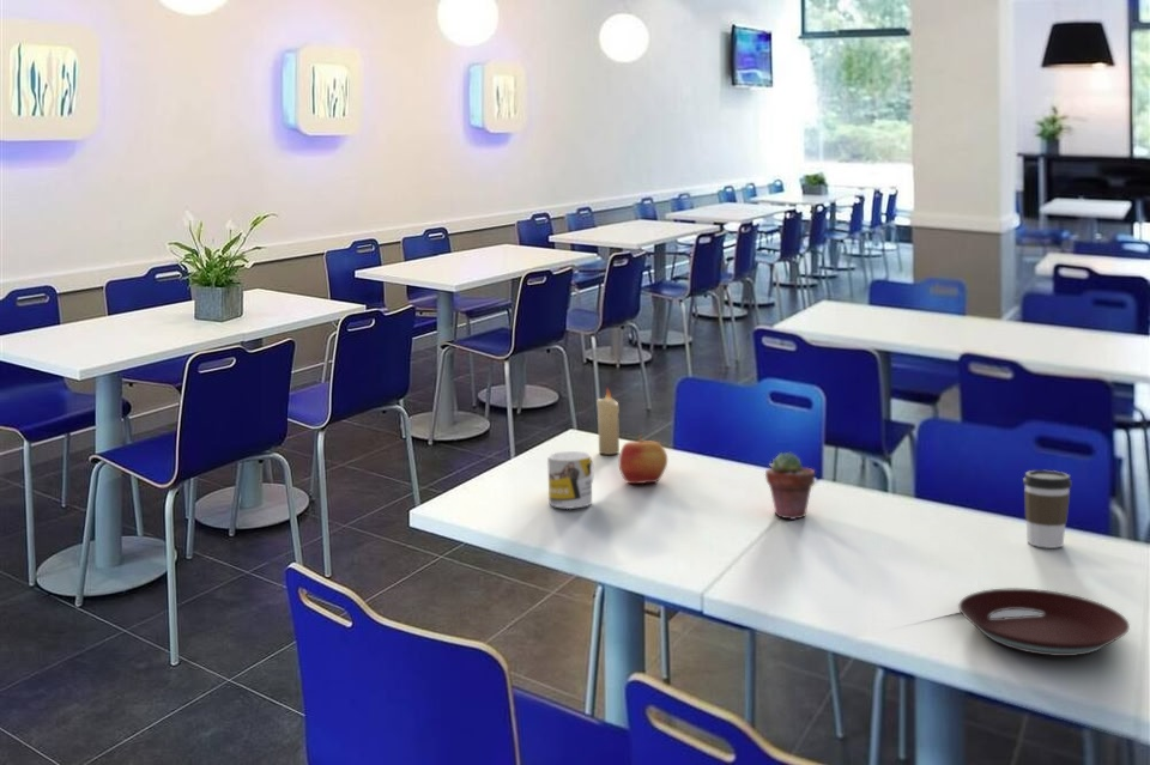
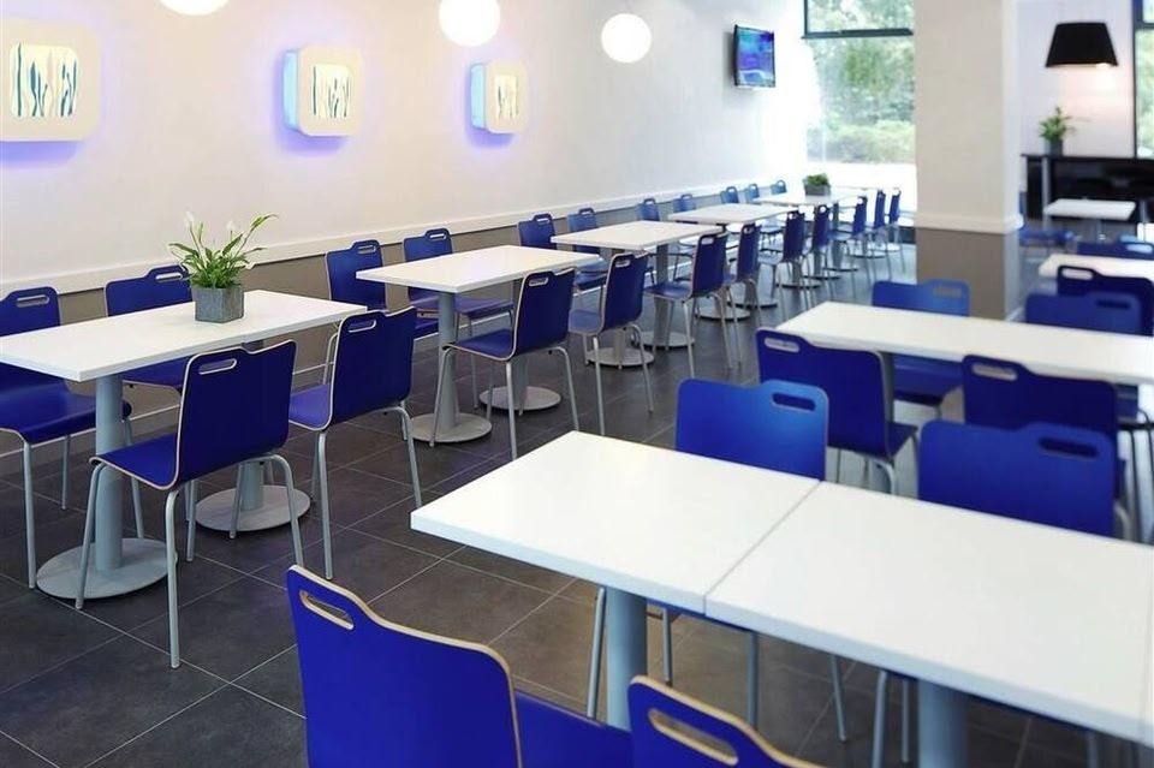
- mug [546,450,595,510]
- coffee cup [1022,469,1073,550]
- candle [595,387,621,456]
- plate [957,587,1131,657]
- apple [618,433,668,485]
- potted succulent [764,451,816,521]
